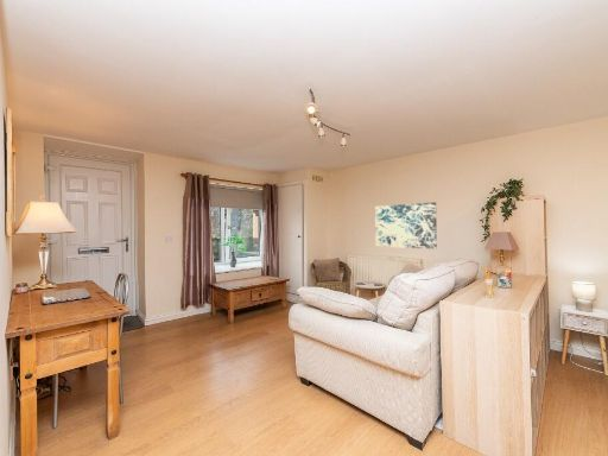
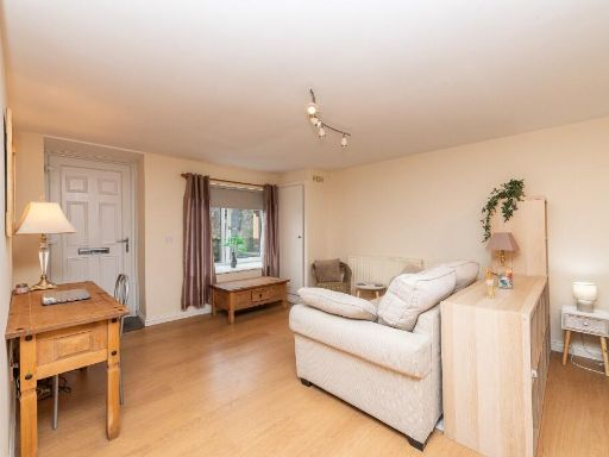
- wall art [374,201,438,251]
